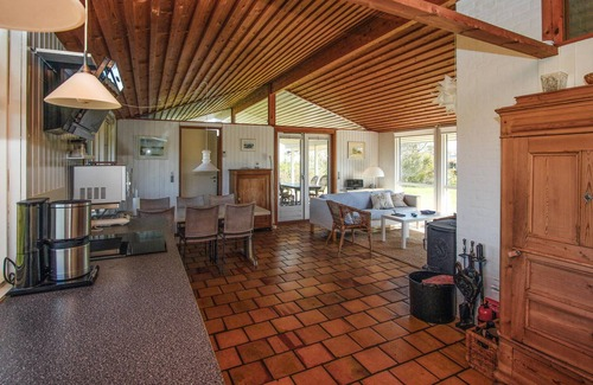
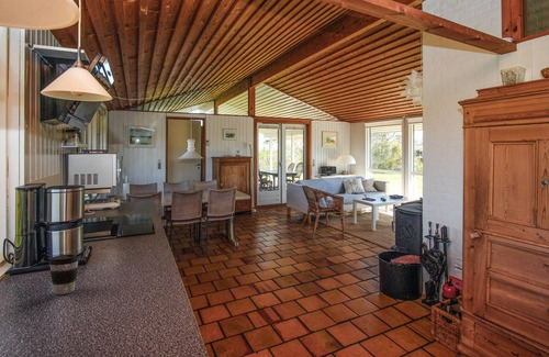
+ coffee cup [48,253,80,295]
